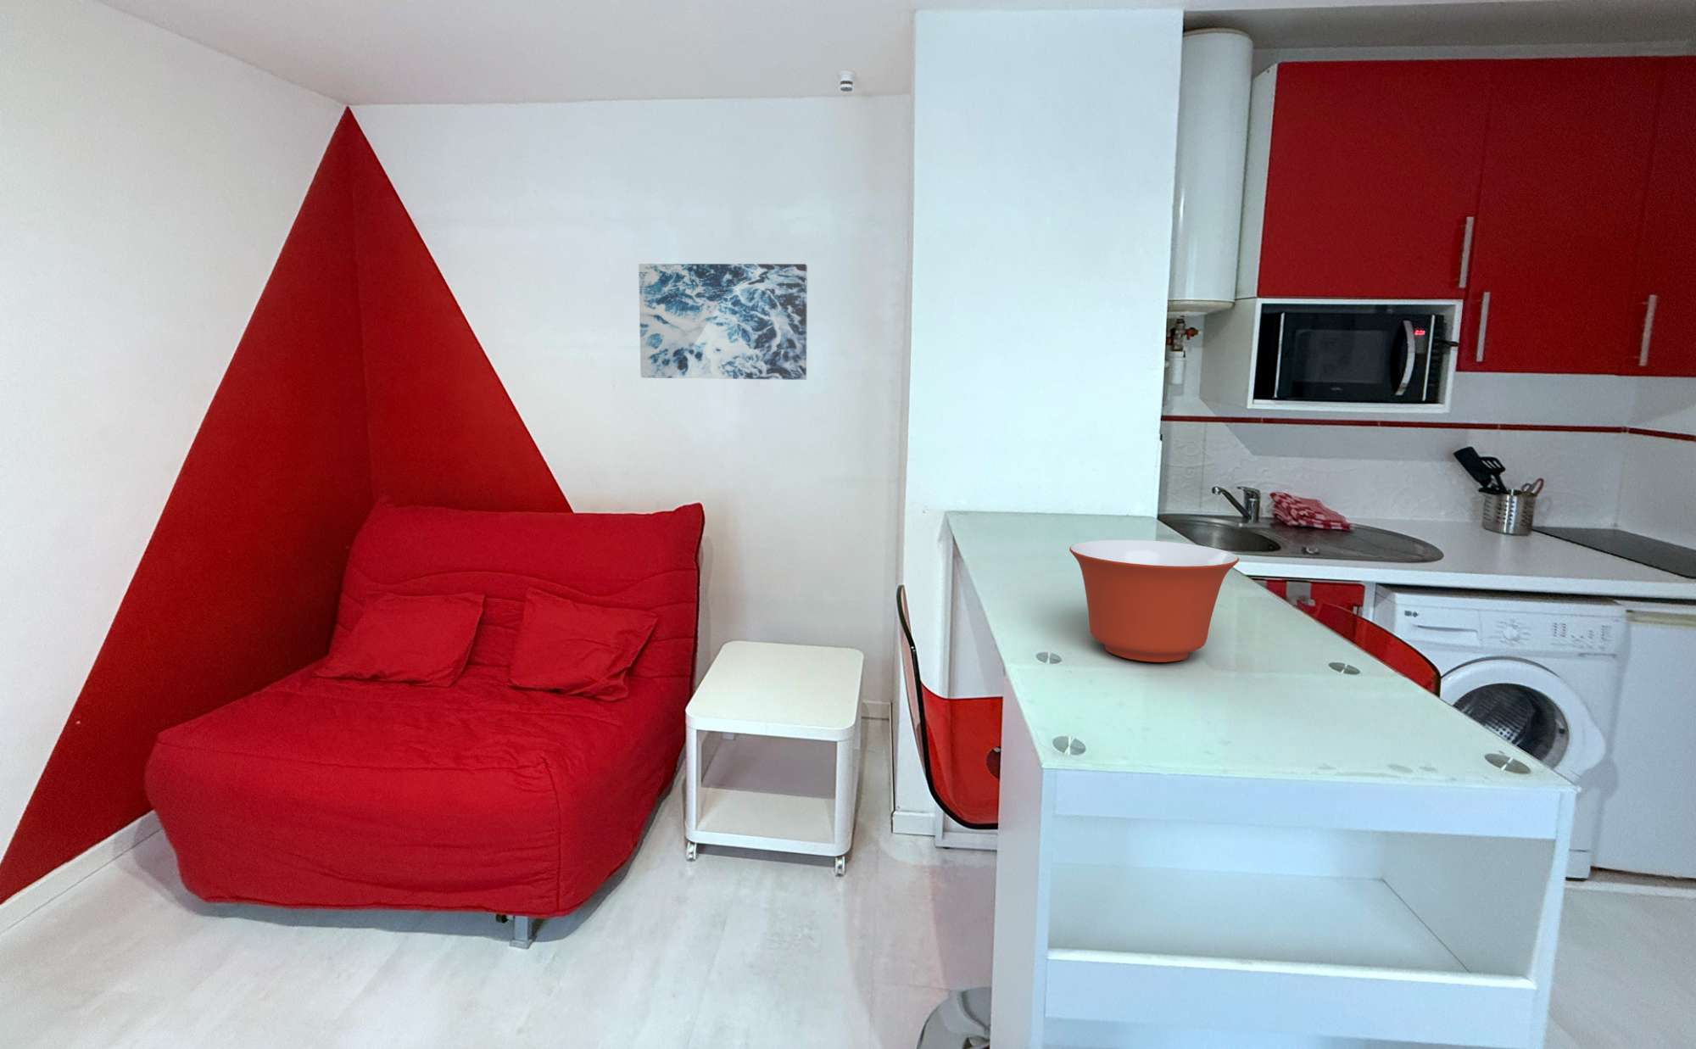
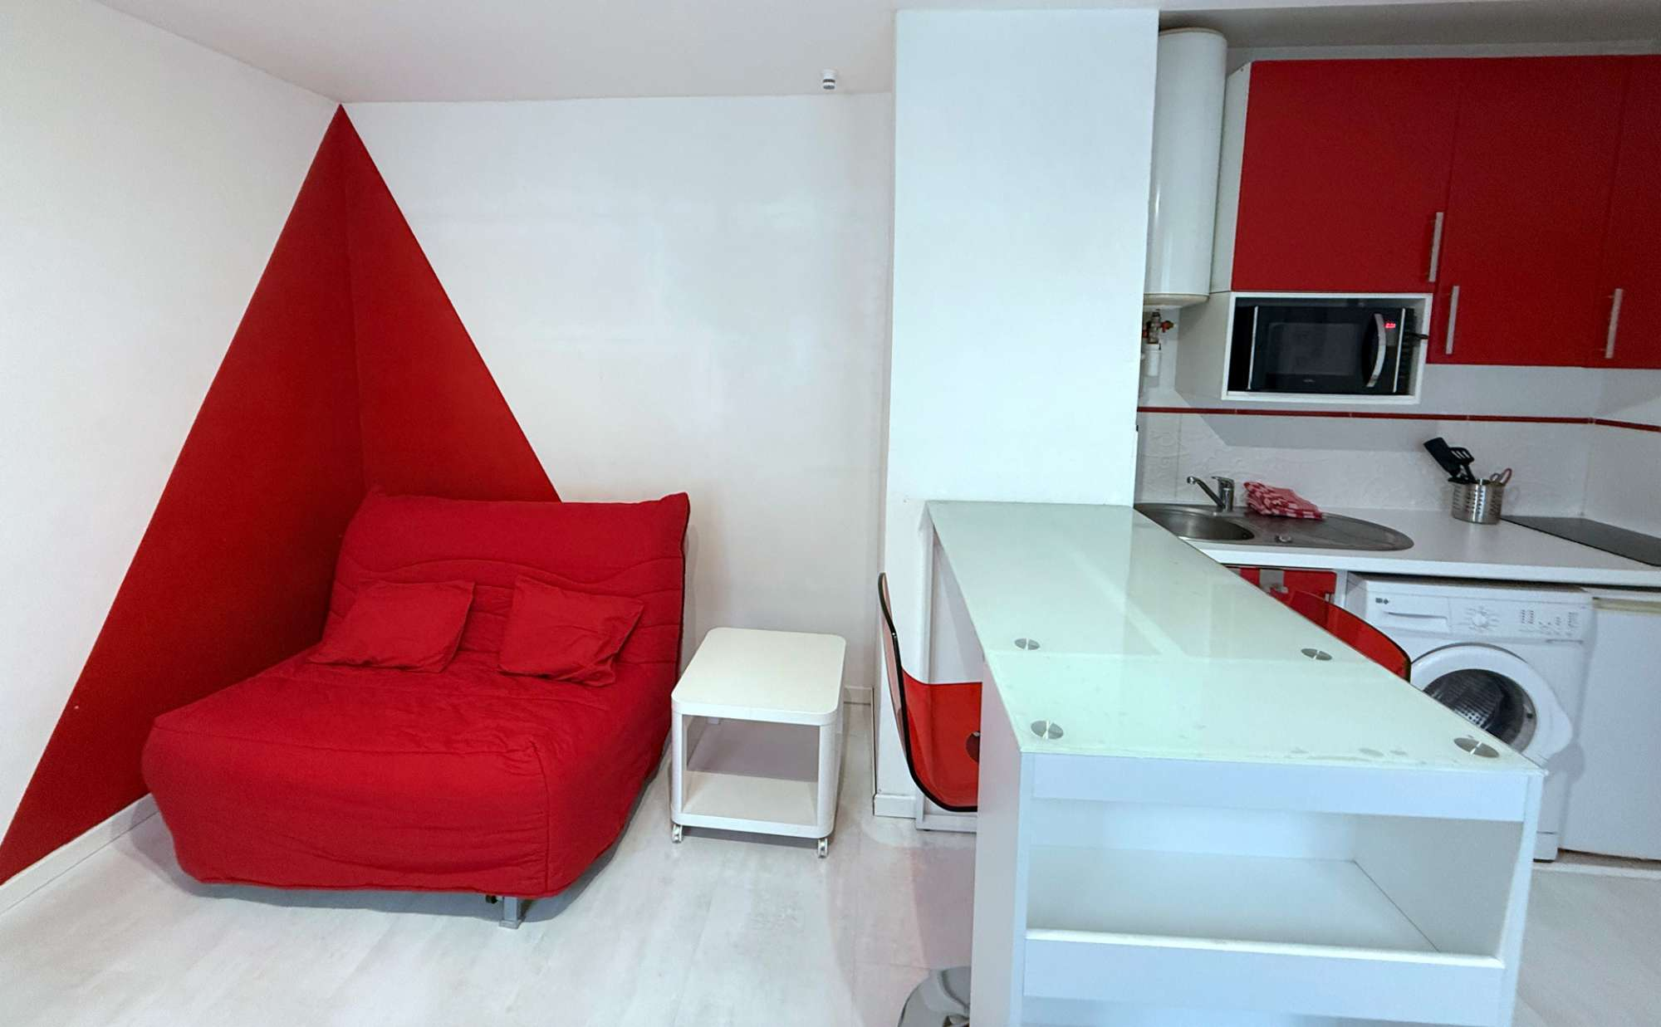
- mixing bowl [1068,539,1239,663]
- wall art [637,263,808,380]
